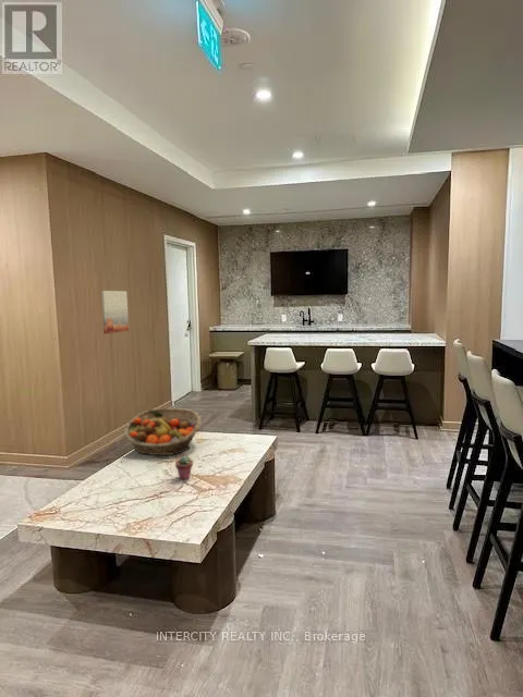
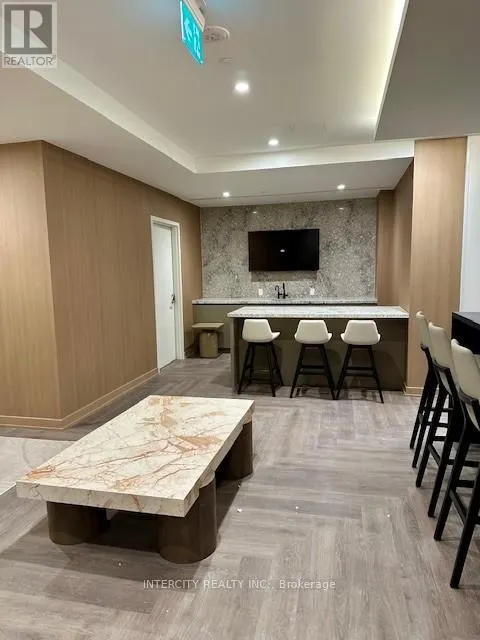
- potted succulent [174,455,194,480]
- wall art [100,290,130,335]
- fruit basket [123,407,202,456]
